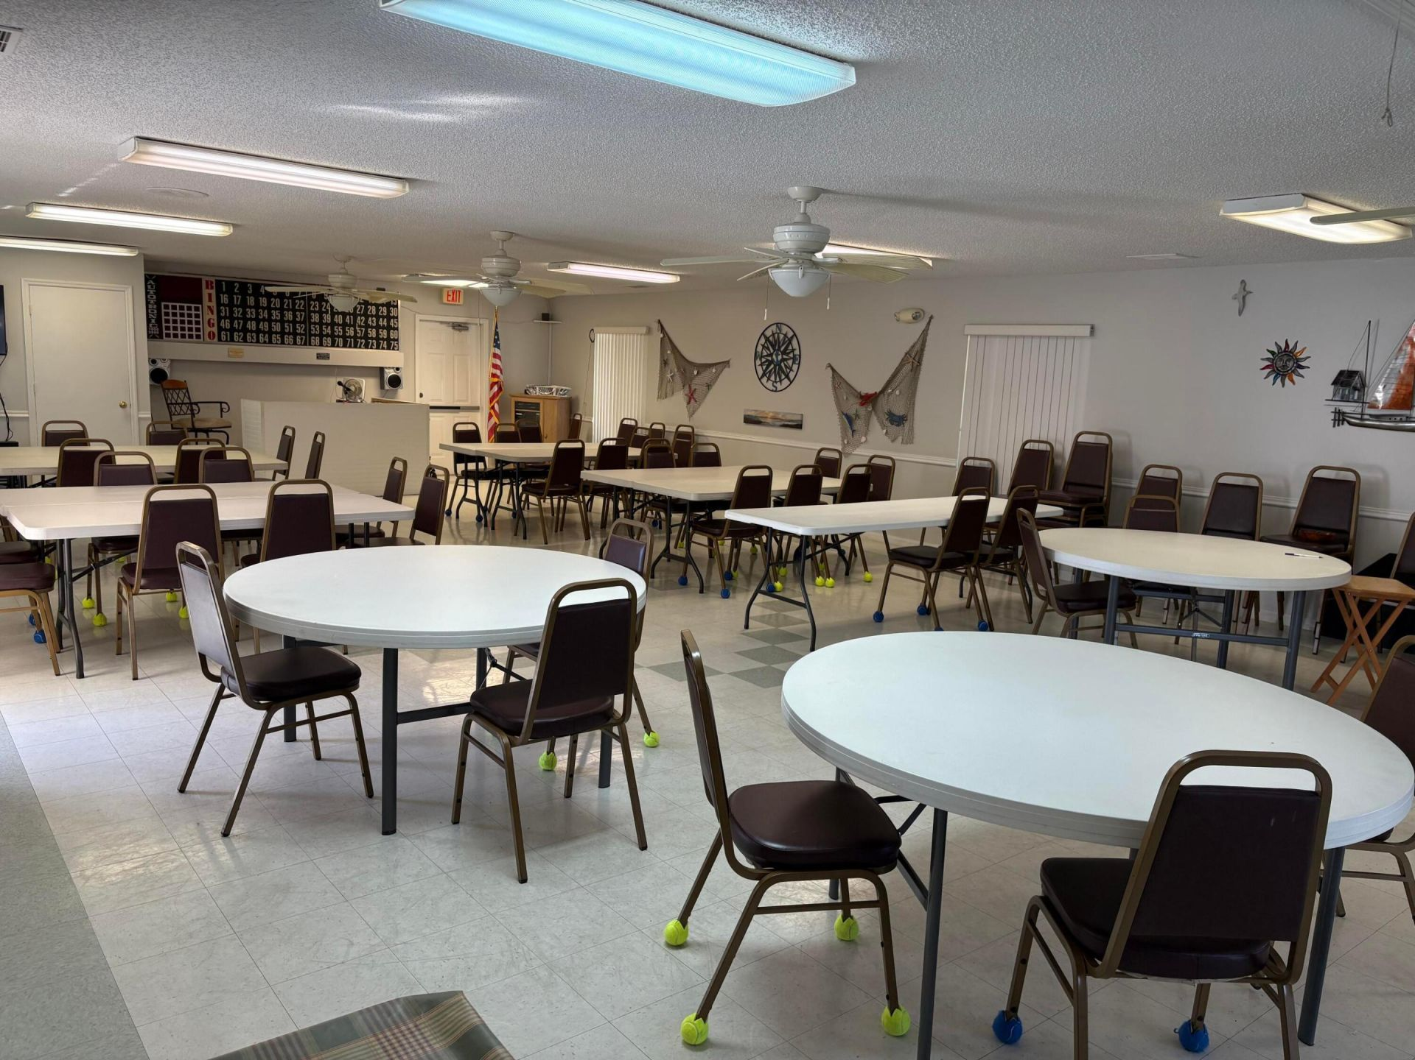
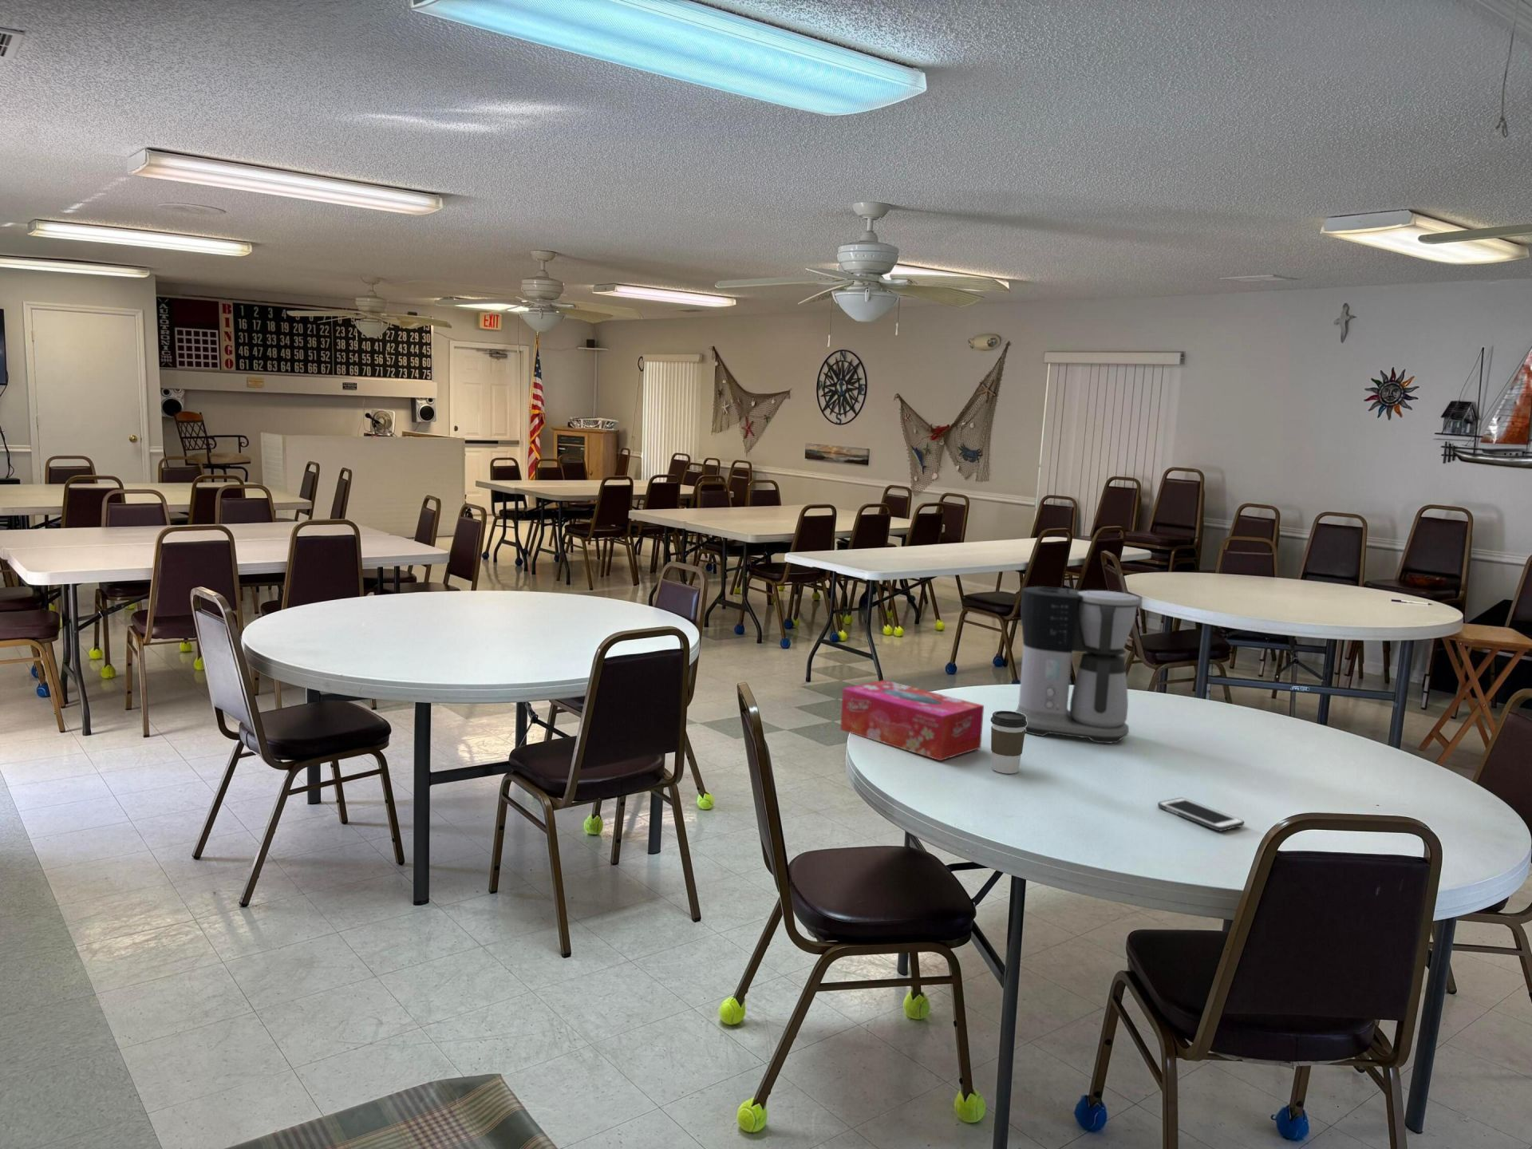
+ coffee maker [1014,585,1140,743]
+ cell phone [1157,797,1245,833]
+ tissue box [840,680,984,762]
+ coffee cup [990,710,1027,774]
